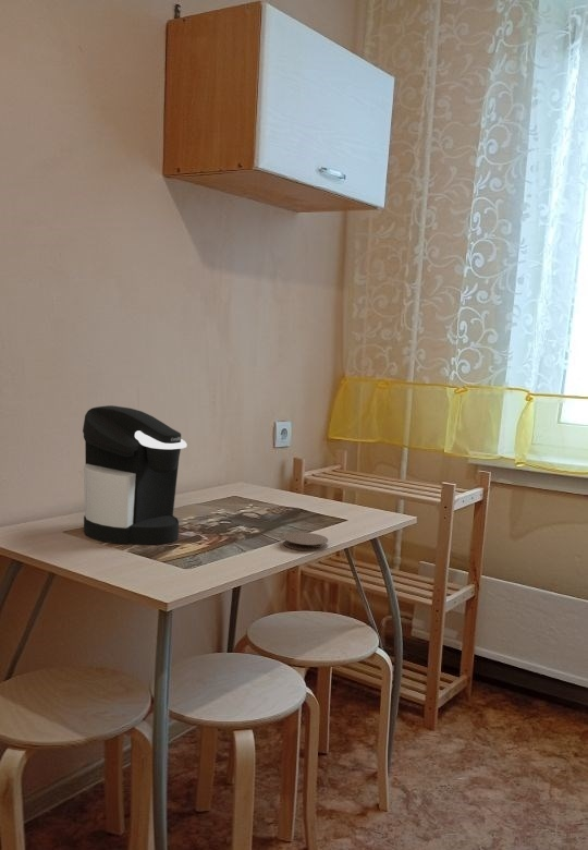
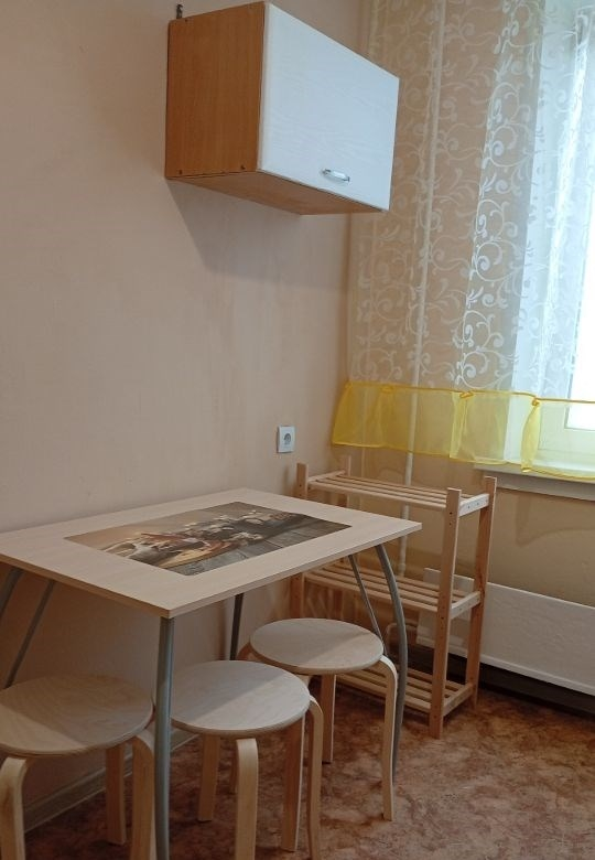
- coffee maker [82,404,188,545]
- coaster [282,532,329,551]
